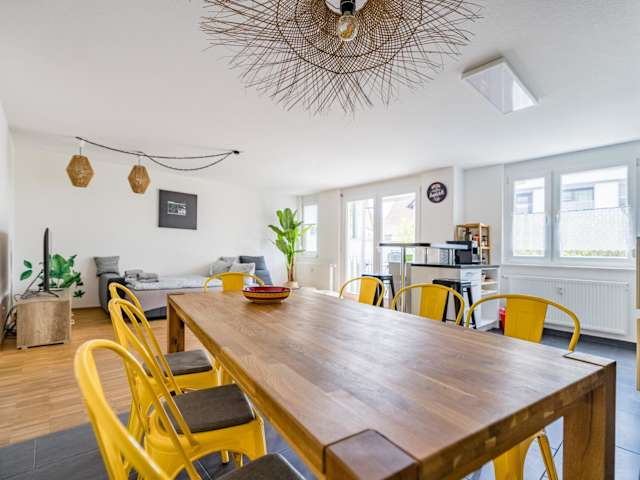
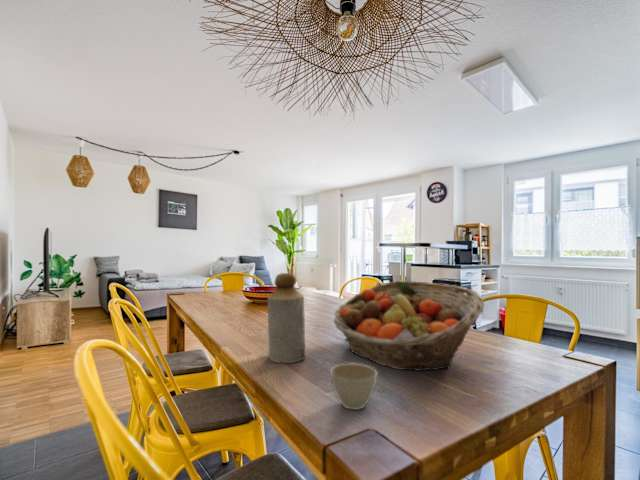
+ fruit basket [332,280,485,372]
+ flower pot [329,362,379,411]
+ bottle [266,272,307,364]
